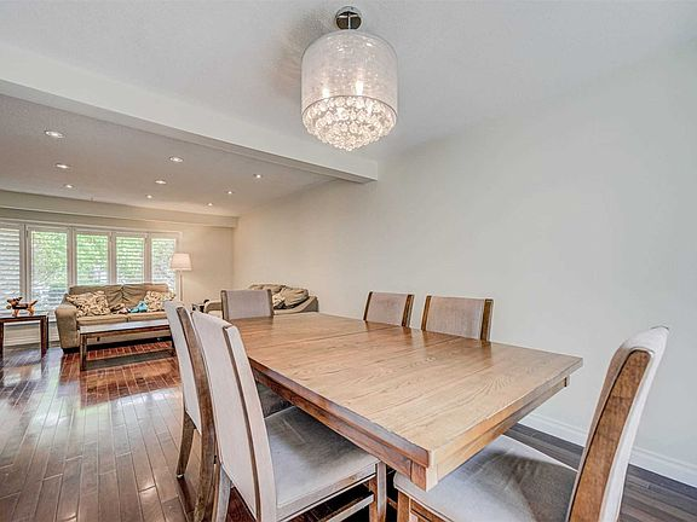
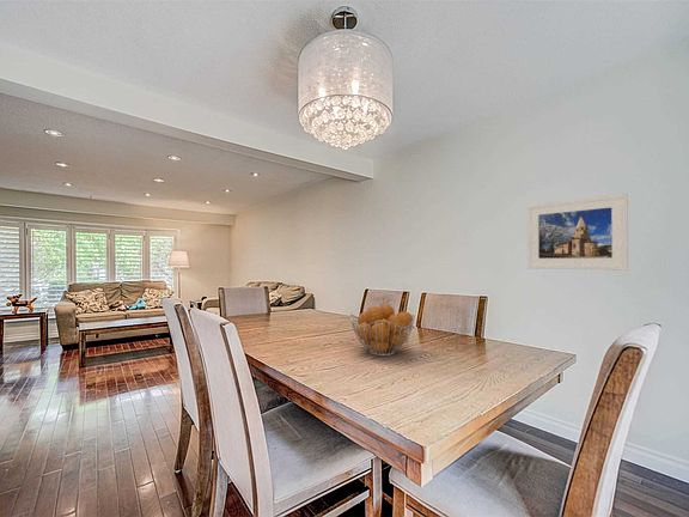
+ fruit basket [349,303,415,357]
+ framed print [526,193,629,272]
